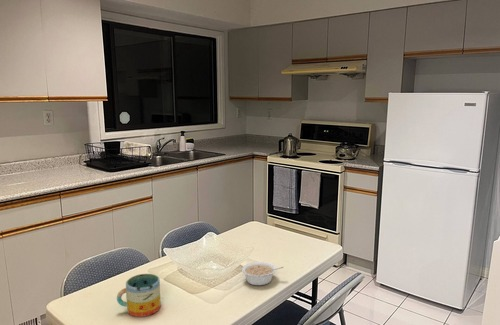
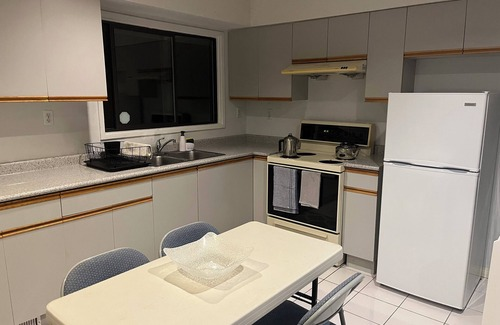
- legume [241,261,285,286]
- mug [116,273,161,318]
